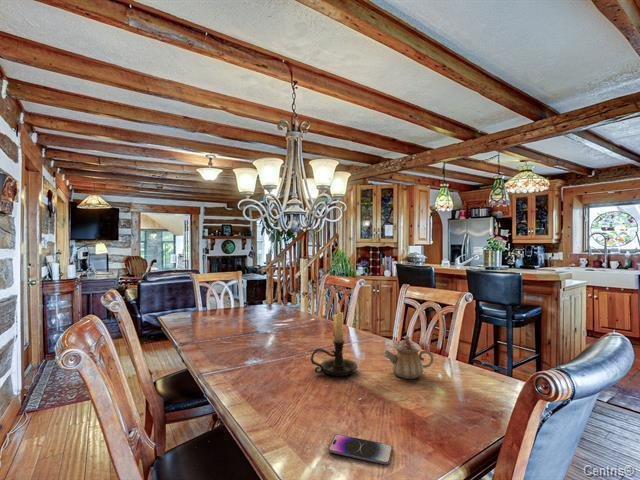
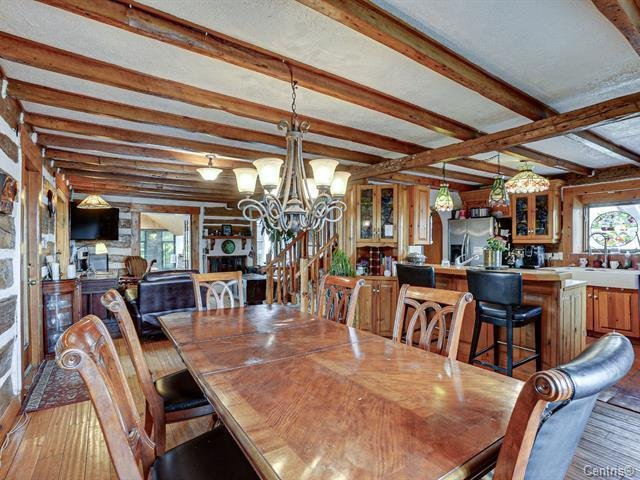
- smartphone [327,433,393,465]
- teapot [384,335,435,380]
- candle holder [310,301,358,377]
